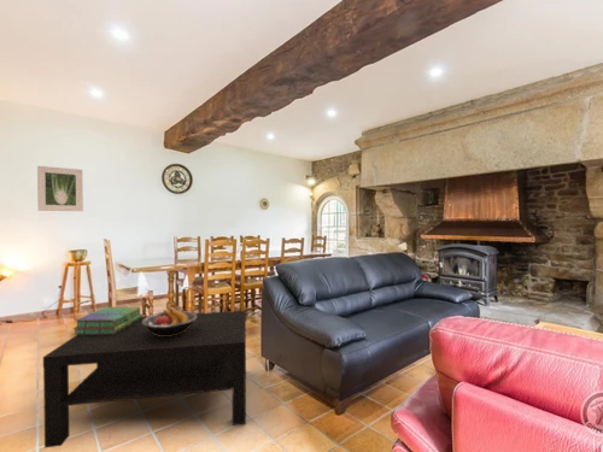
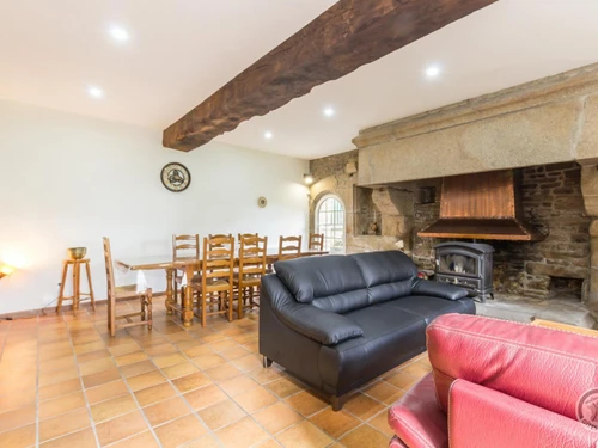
- fruit bowl [142,309,197,336]
- coffee table [42,310,247,448]
- stack of books [72,306,142,336]
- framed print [36,165,84,212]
